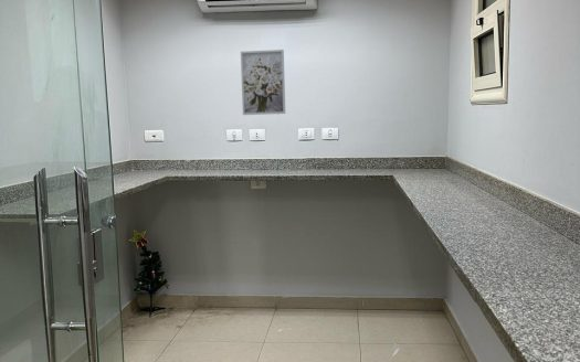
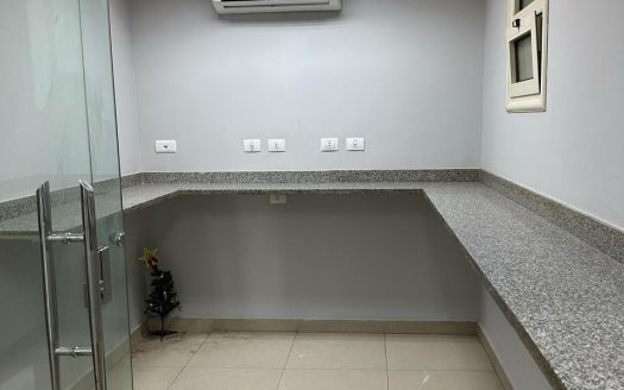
- wall art [240,49,286,116]
